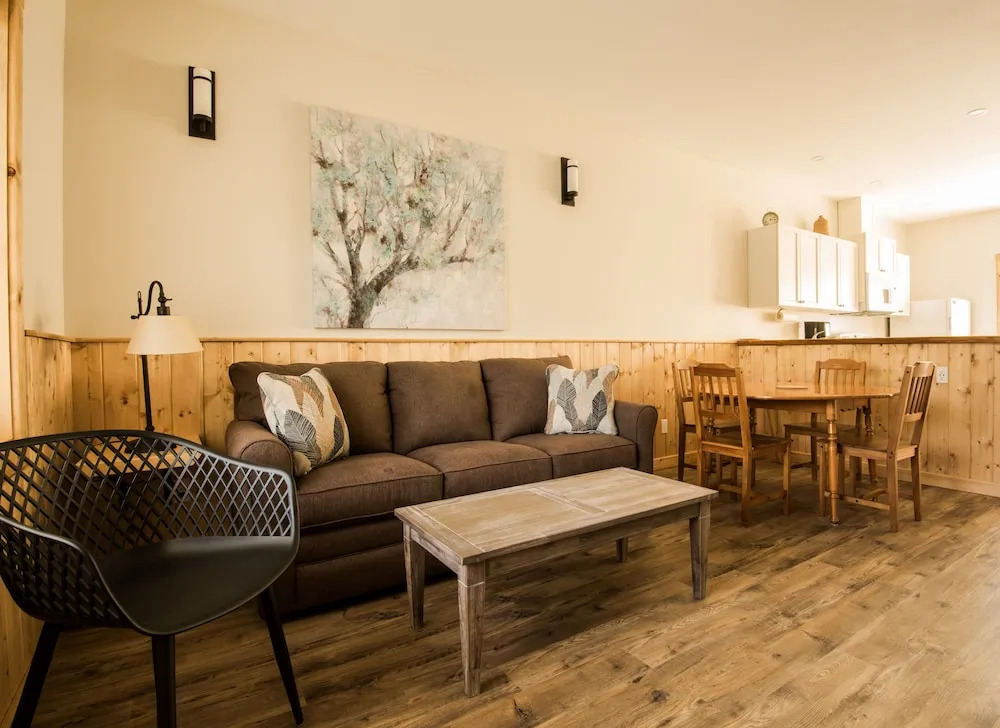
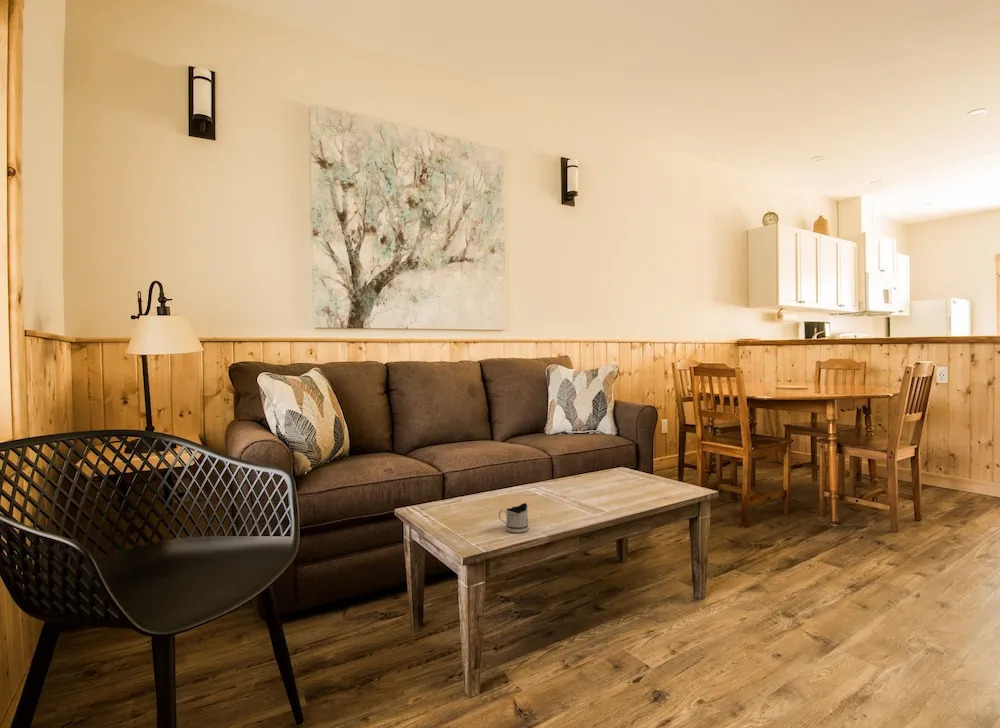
+ tea glass holder [498,502,530,534]
